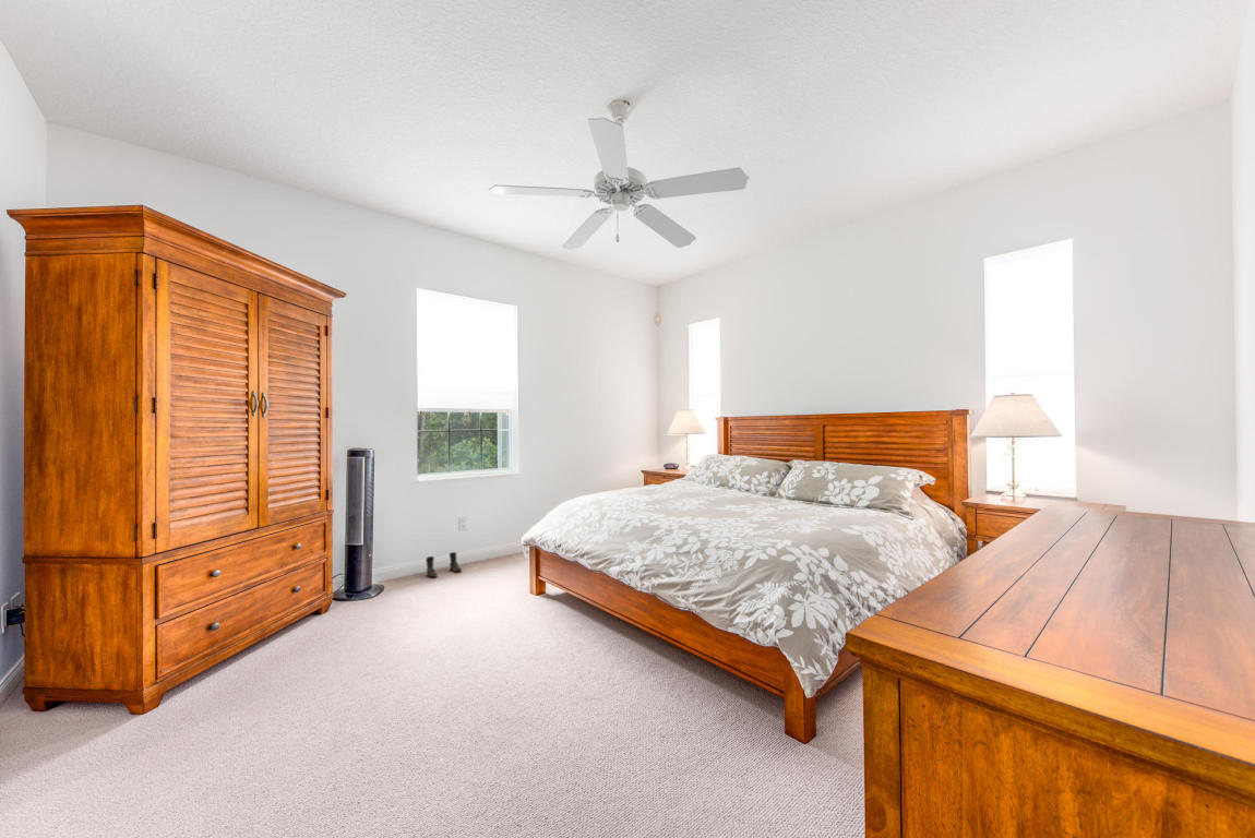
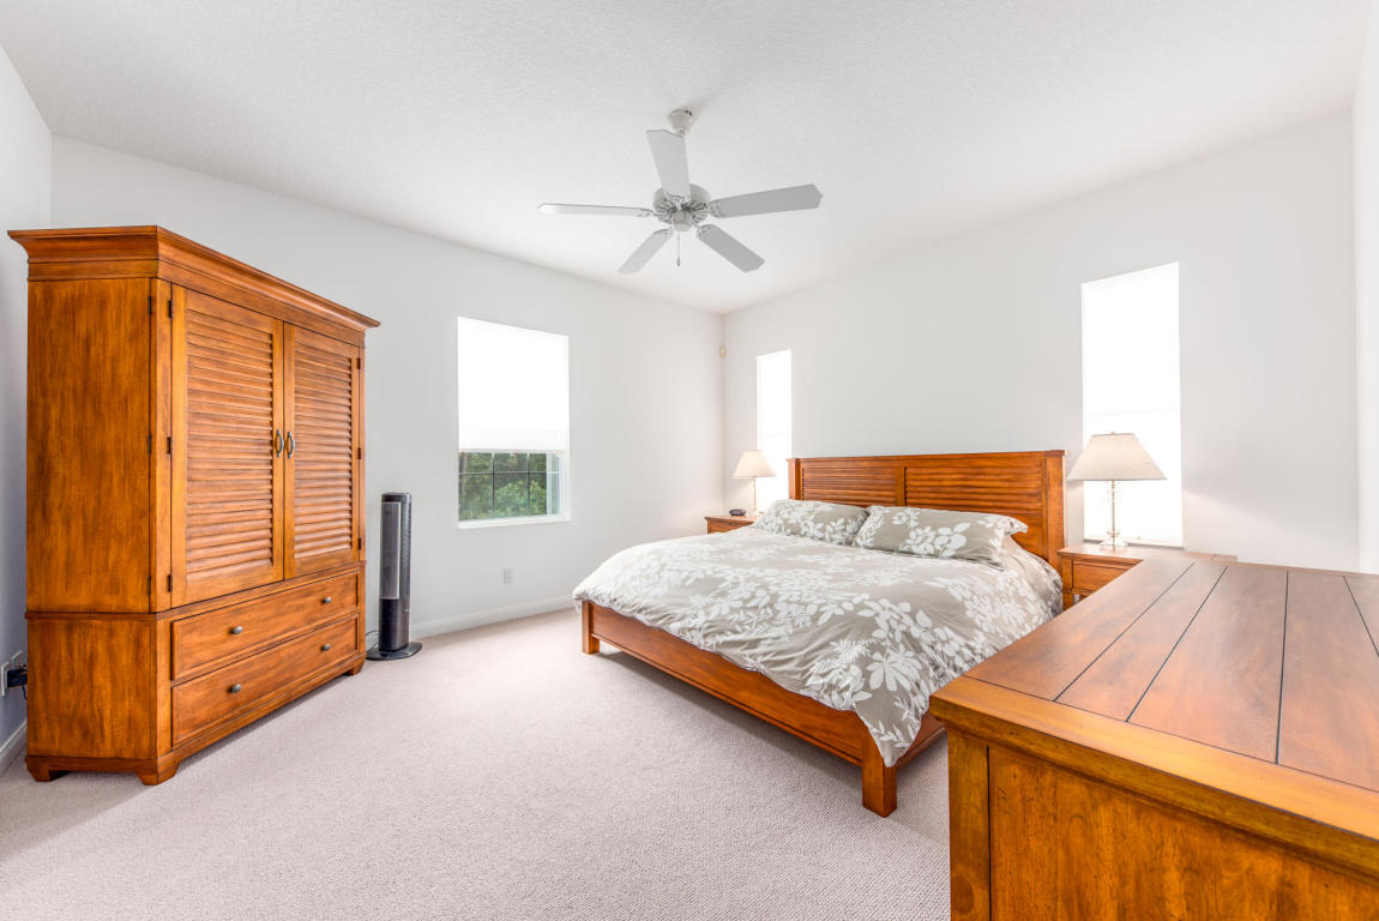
- boots [425,551,463,578]
